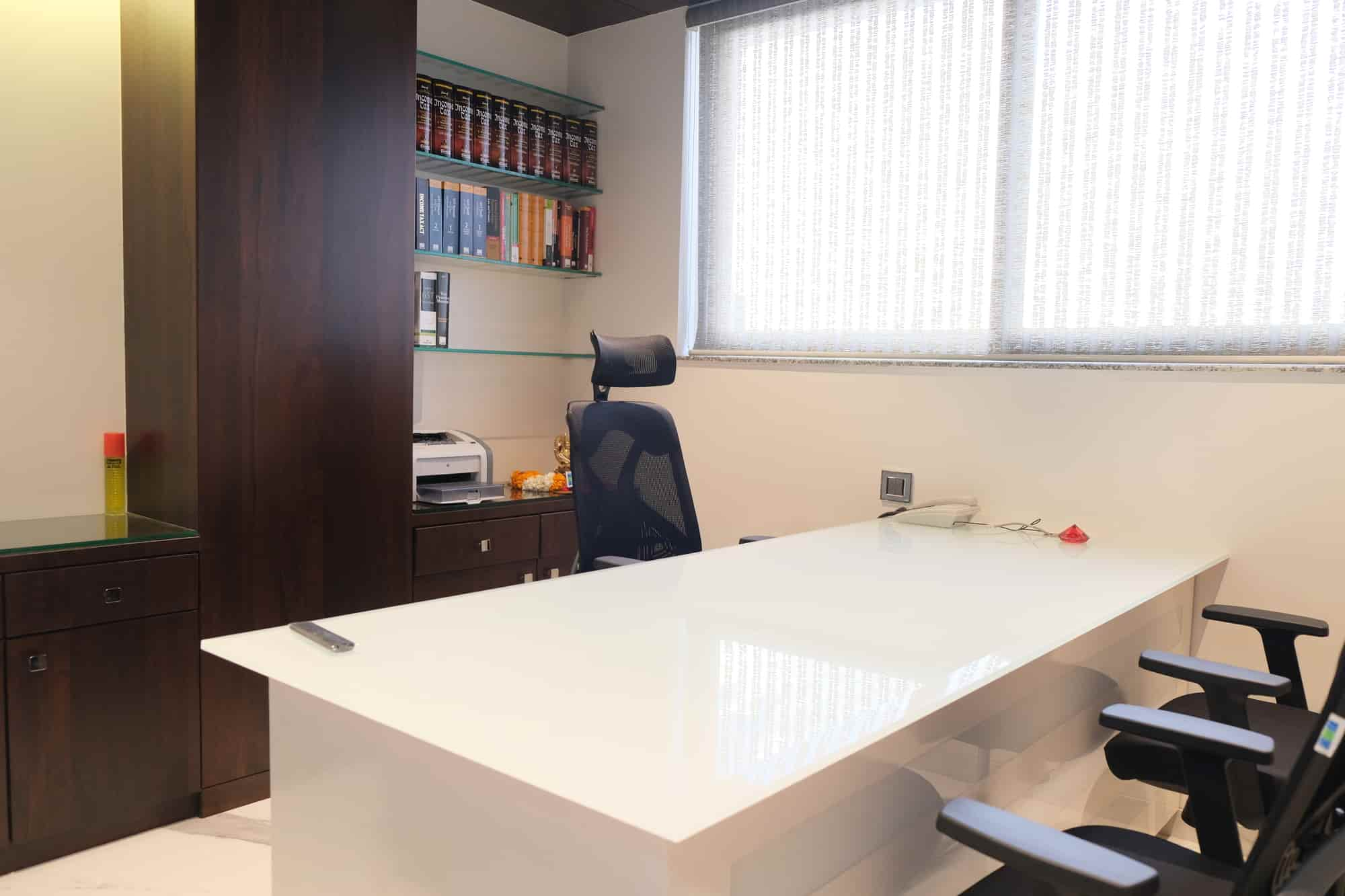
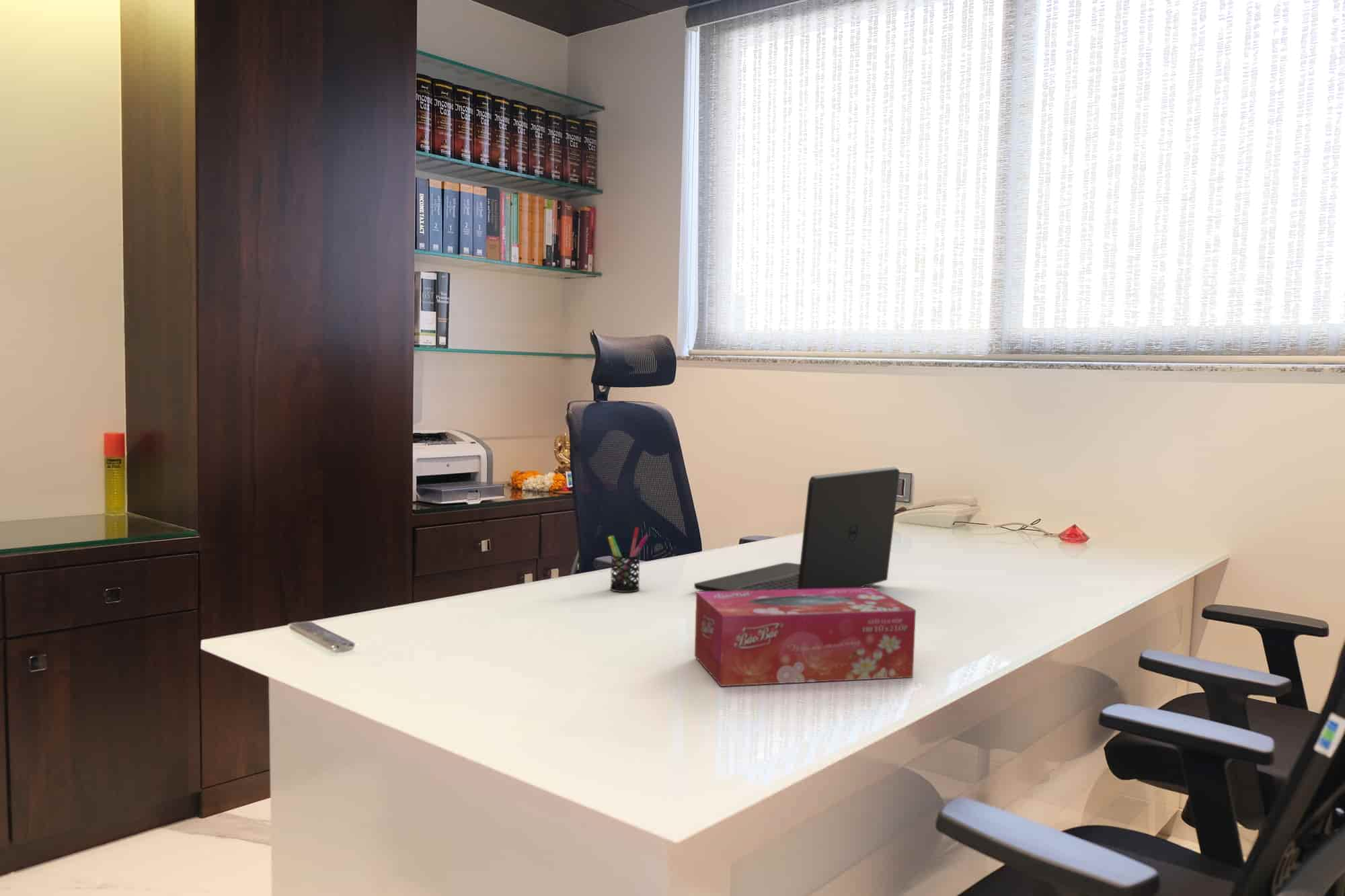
+ pen holder [607,527,650,593]
+ laptop [693,466,900,592]
+ tissue box [694,587,917,687]
